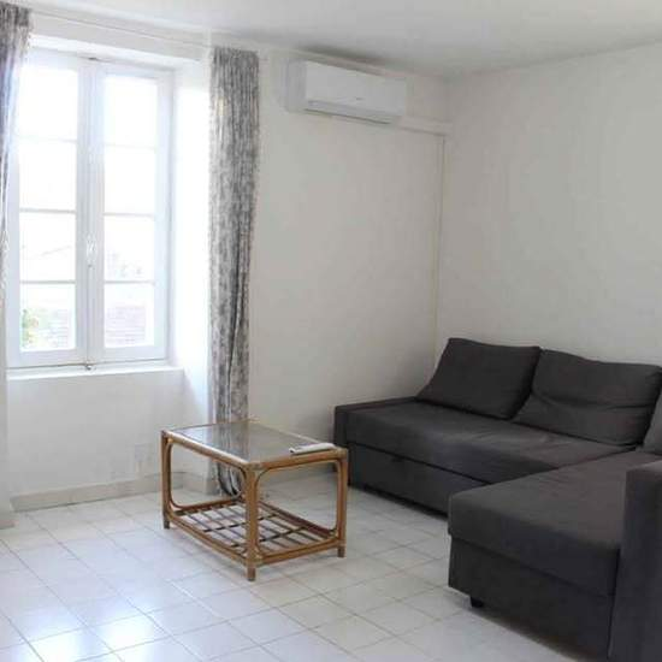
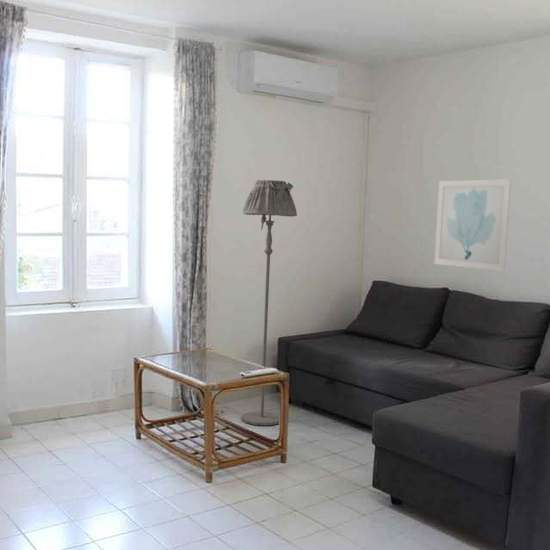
+ floor lamp [241,179,298,426]
+ wall art [433,178,512,272]
